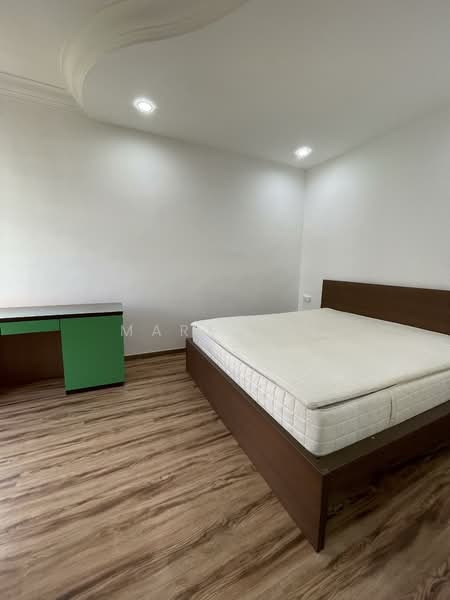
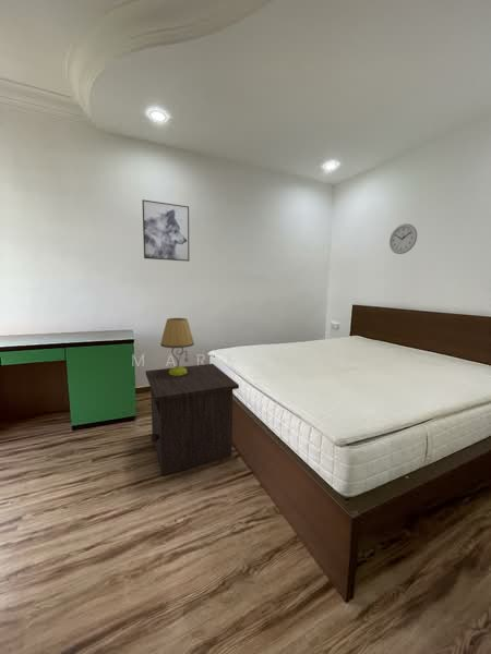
+ nightstand [145,363,240,476]
+ table lamp [159,317,195,375]
+ wall clock [388,222,418,255]
+ wall art [141,198,190,263]
